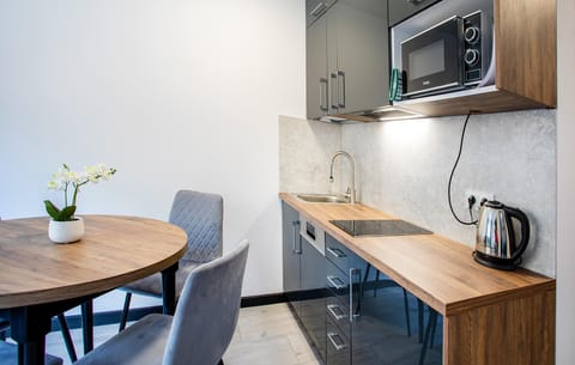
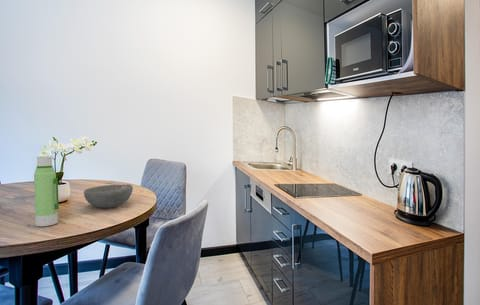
+ bowl [83,183,134,209]
+ water bottle [33,155,60,227]
